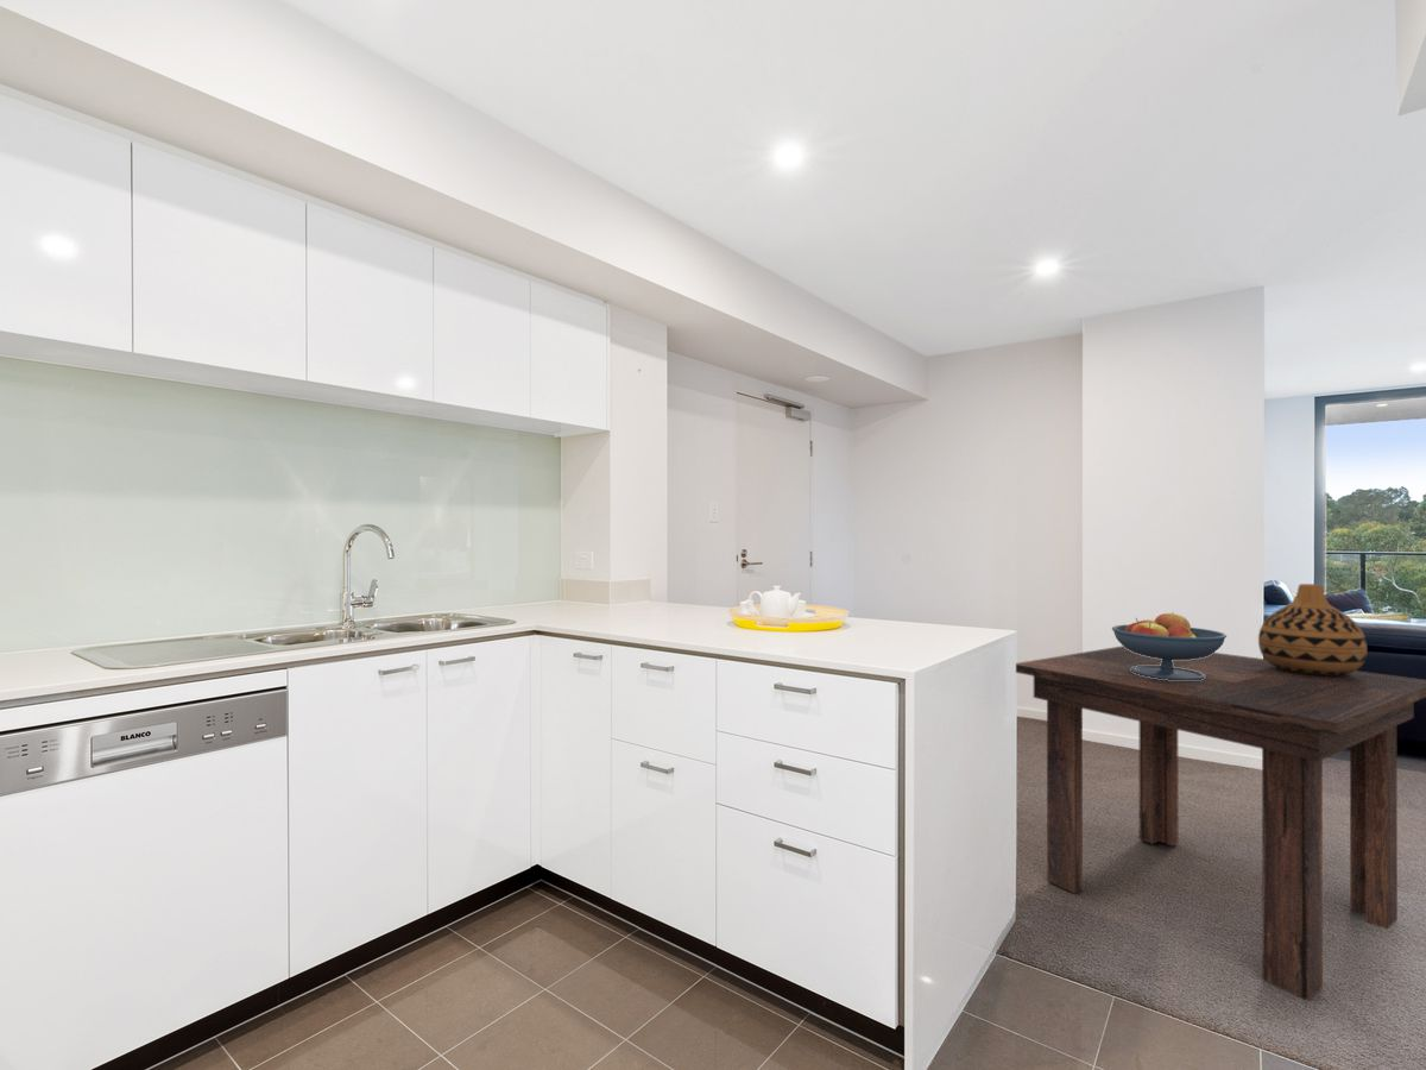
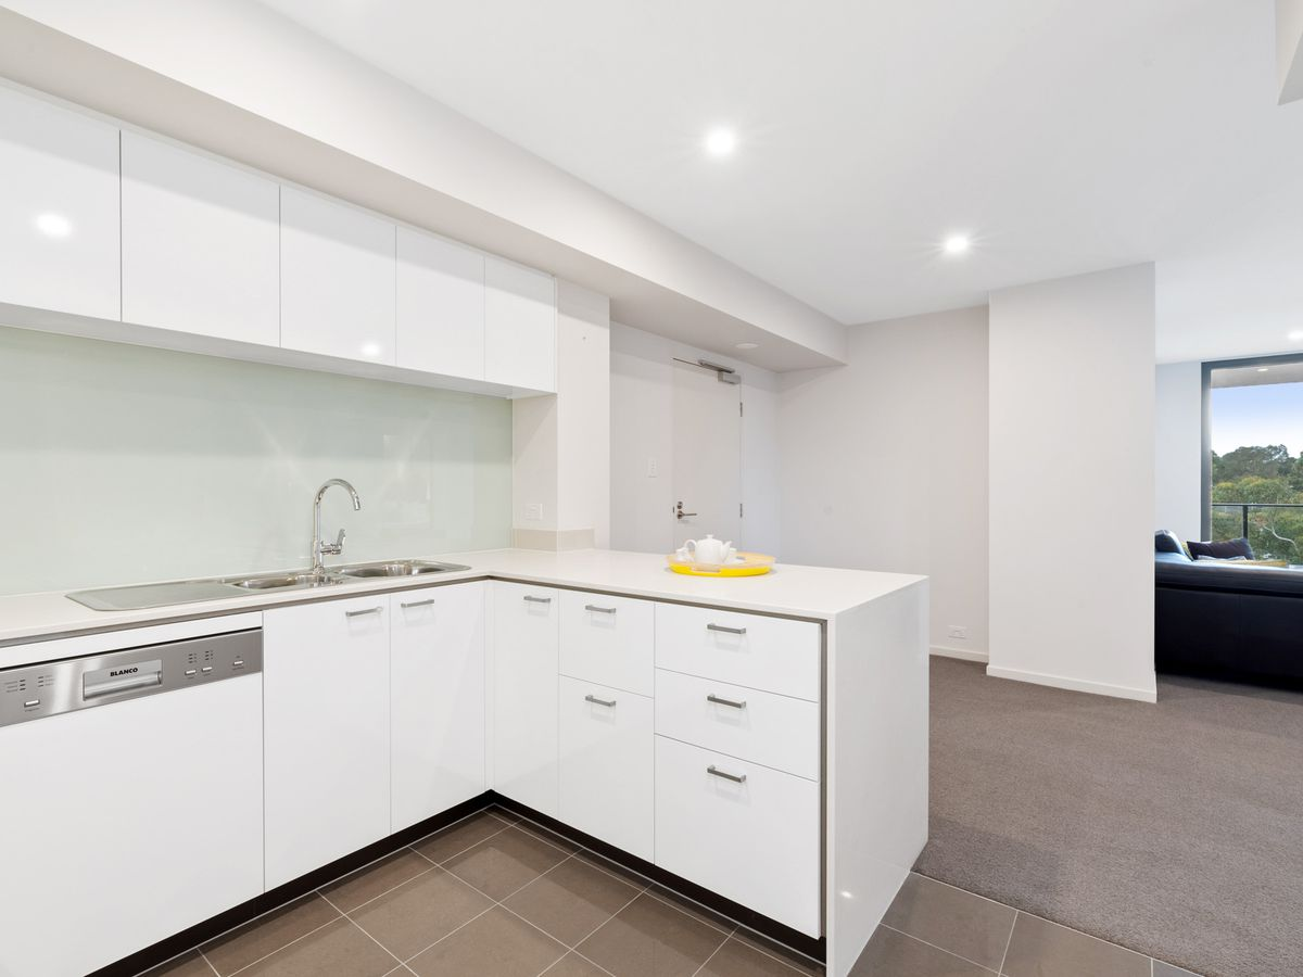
- dining table [1015,646,1426,1002]
- fruit bowl [1111,611,1228,680]
- vase [1257,583,1368,675]
